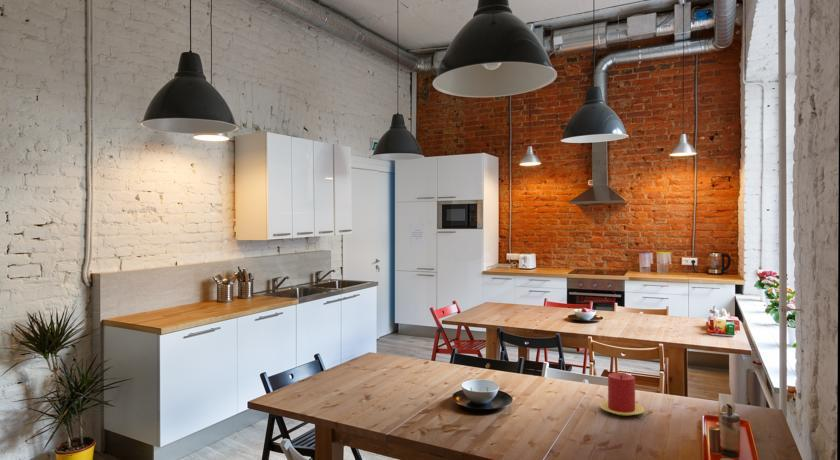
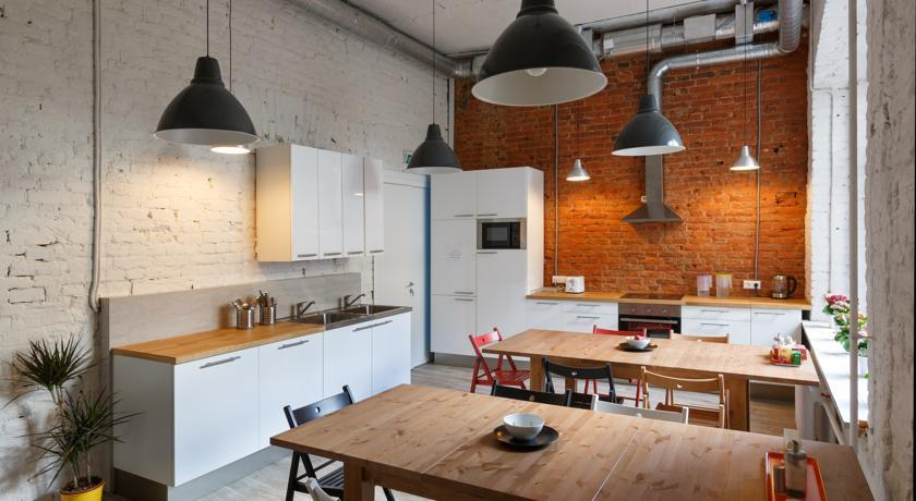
- candle [598,372,645,417]
